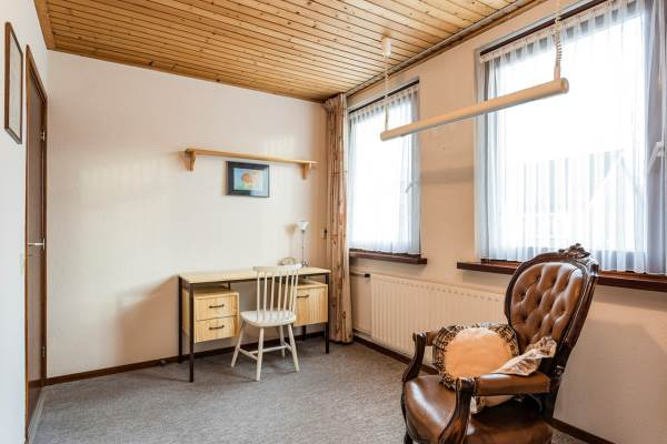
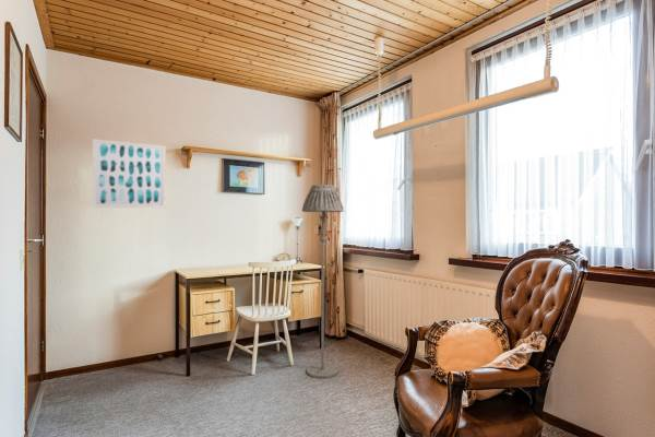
+ wall art [92,138,166,209]
+ floor lamp [301,184,345,379]
